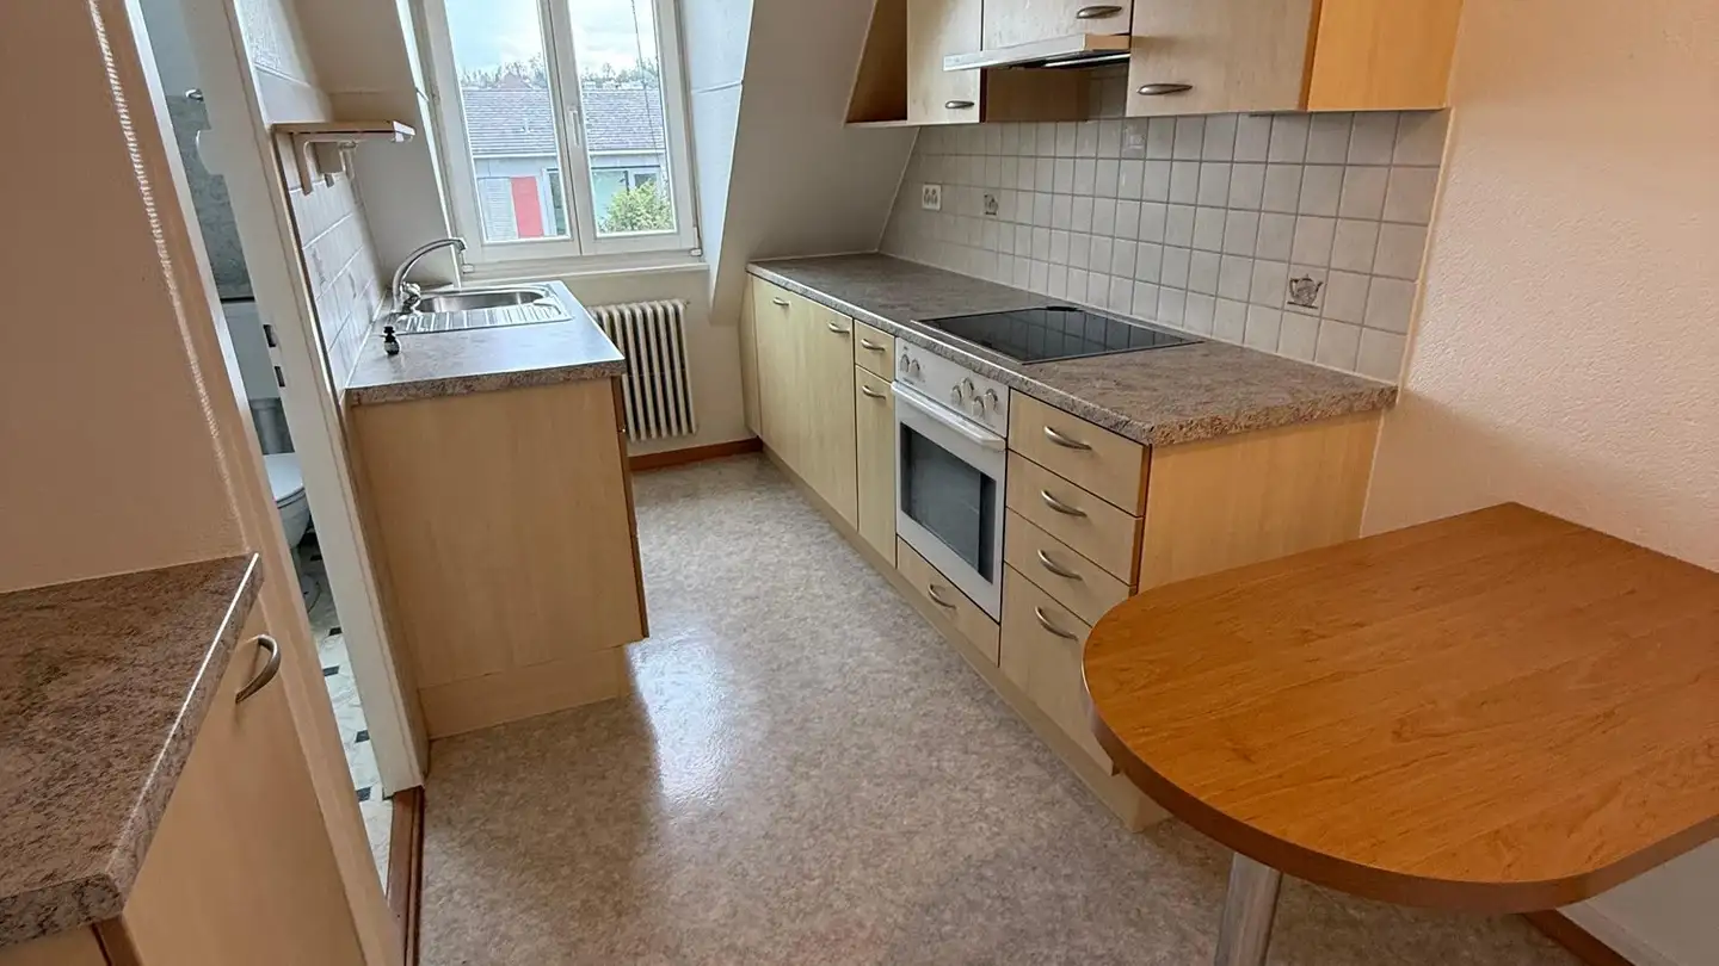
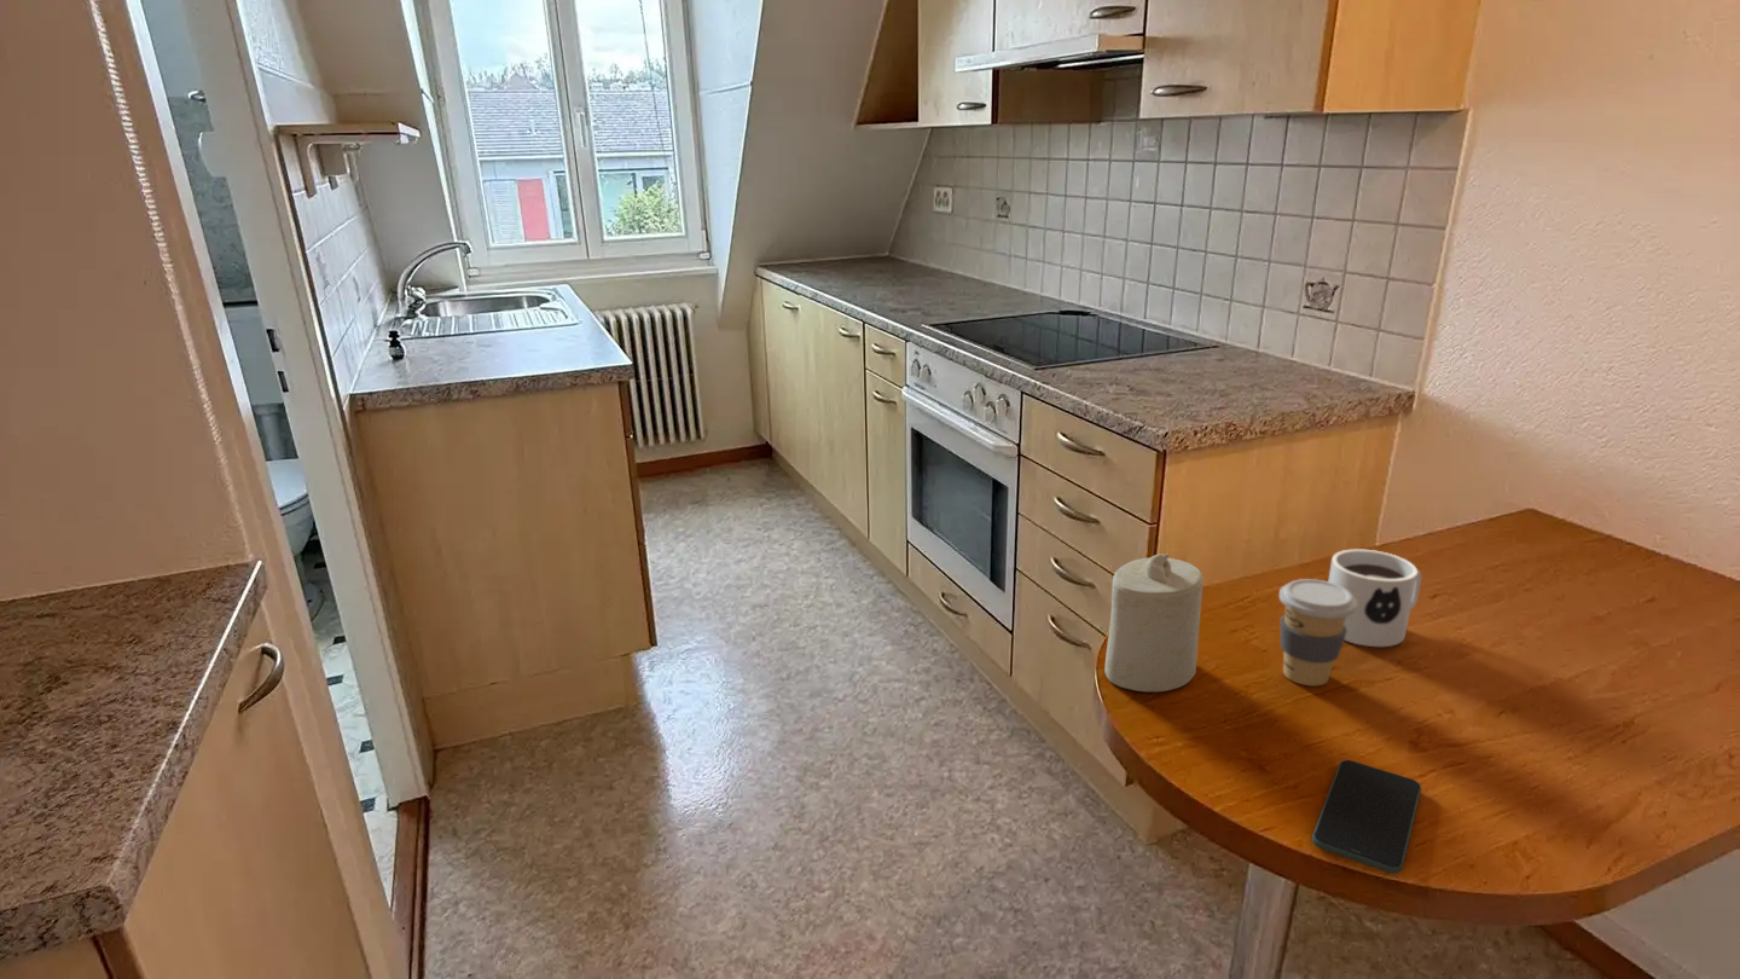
+ mug [1327,549,1422,648]
+ candle [1103,552,1205,693]
+ coffee cup [1278,578,1357,687]
+ smartphone [1311,759,1422,875]
